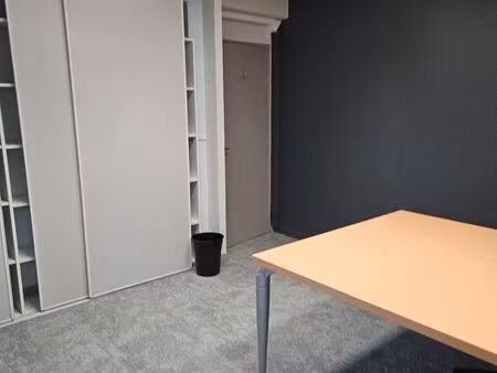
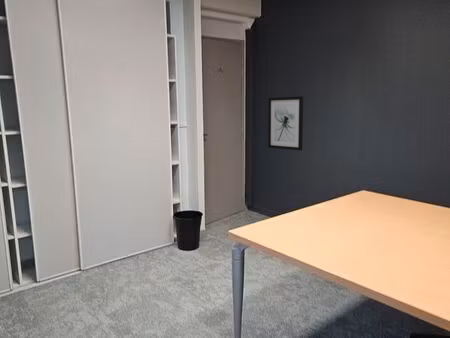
+ wall art [267,95,304,151]
